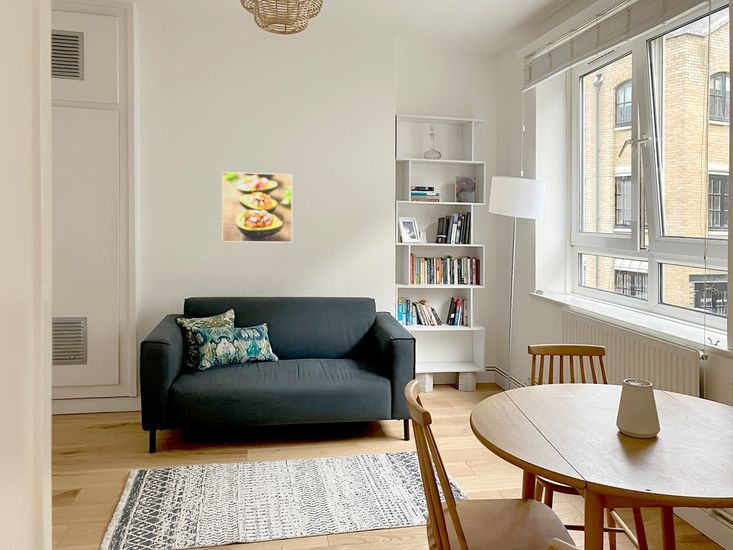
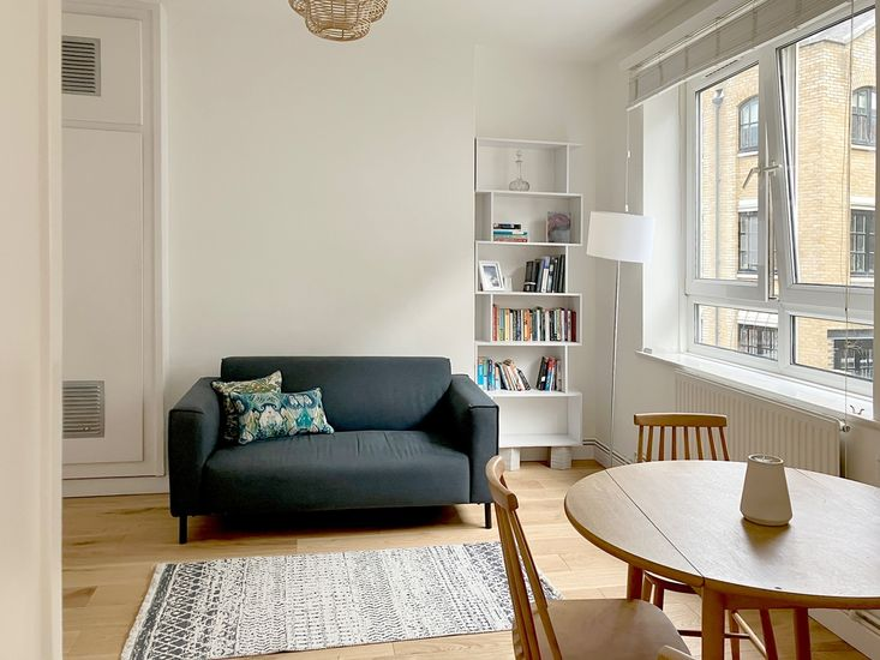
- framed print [221,171,293,244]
